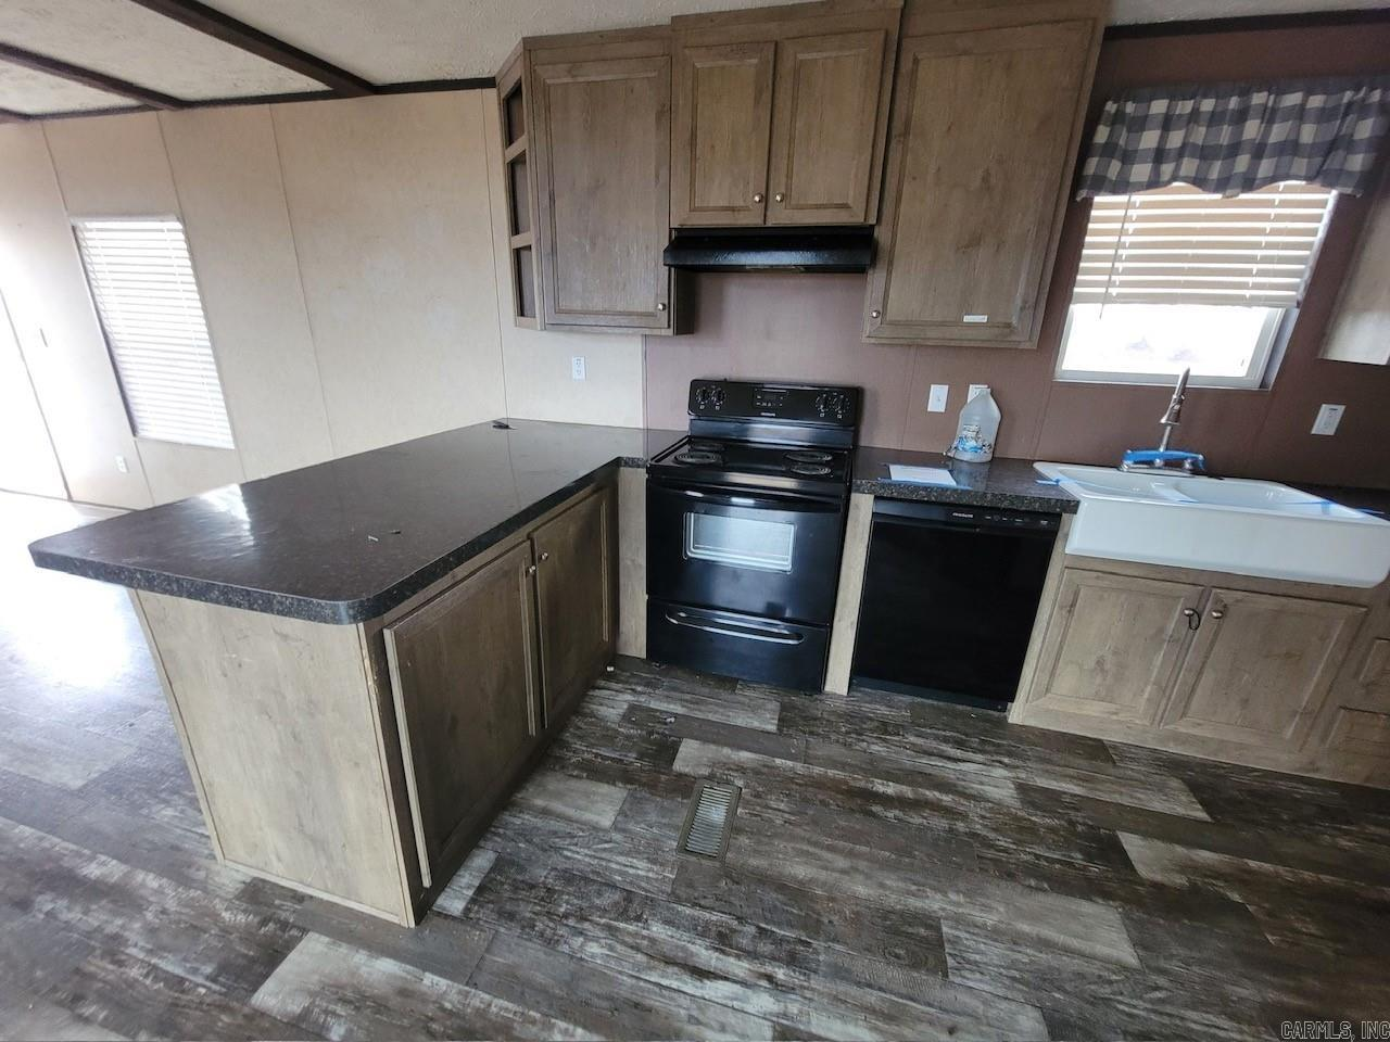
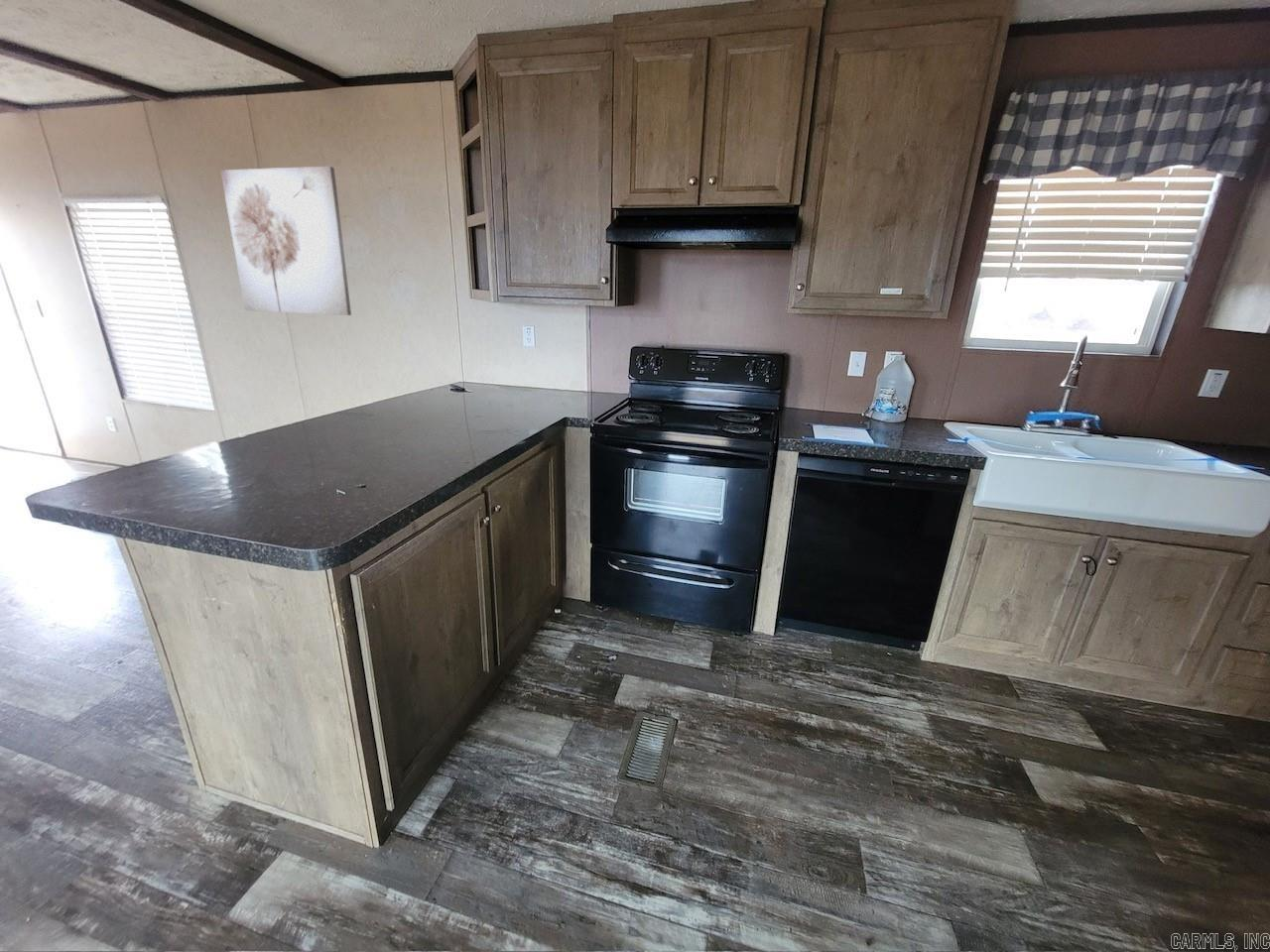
+ wall art [219,166,352,316]
